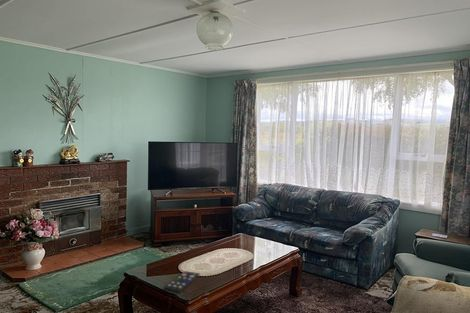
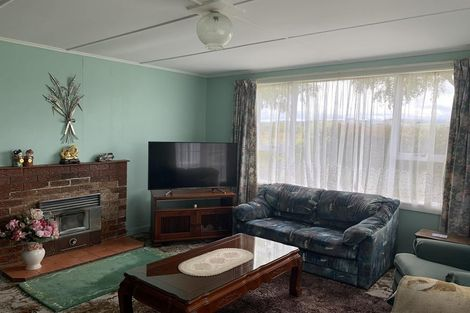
- remote control [163,270,200,294]
